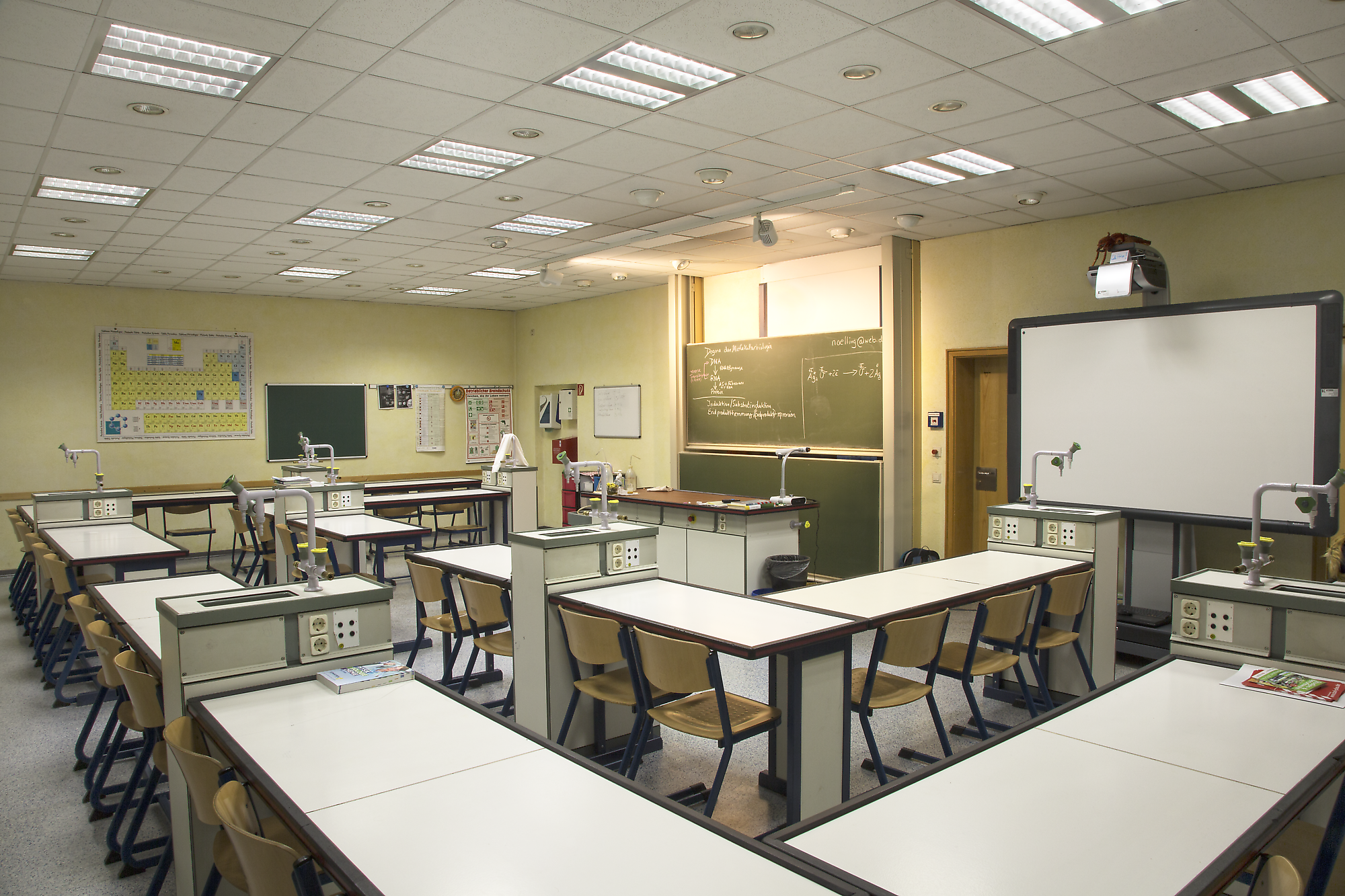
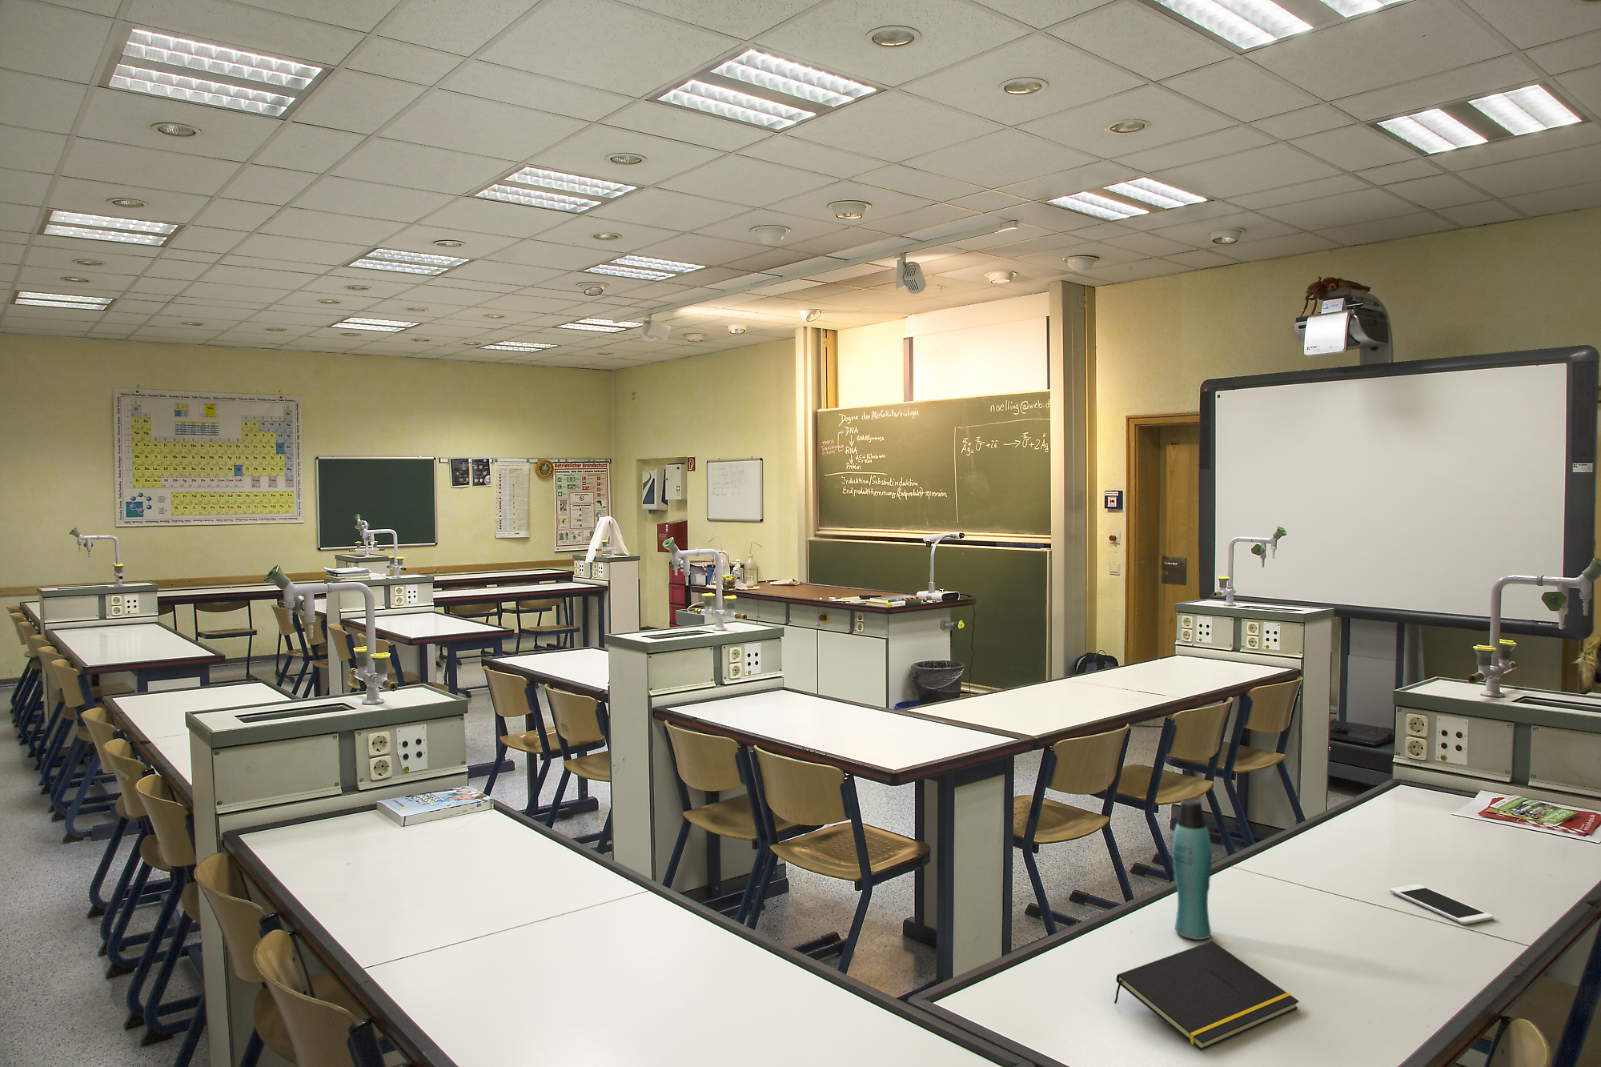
+ notepad [1113,941,1300,1052]
+ bottle [1172,798,1213,941]
+ cell phone [1389,884,1494,925]
